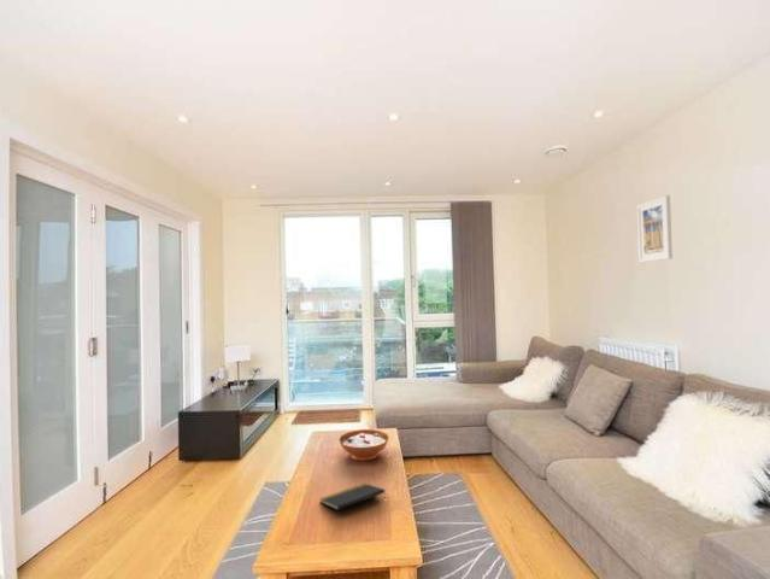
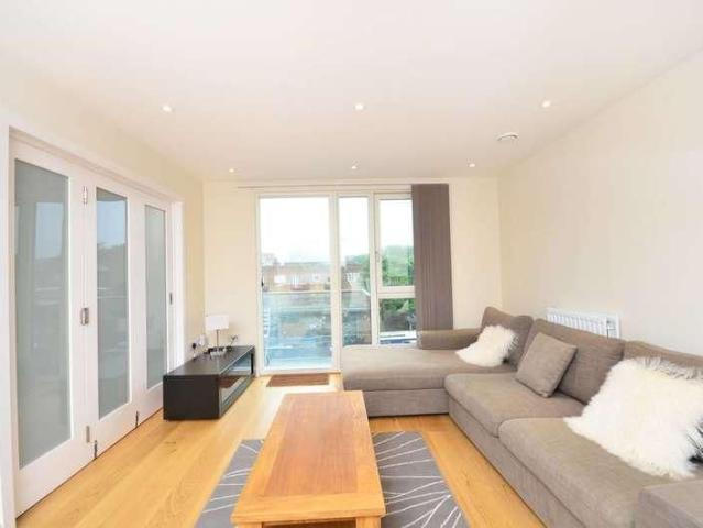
- decorative bowl [337,428,390,462]
- notepad [318,482,387,511]
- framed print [636,194,674,264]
